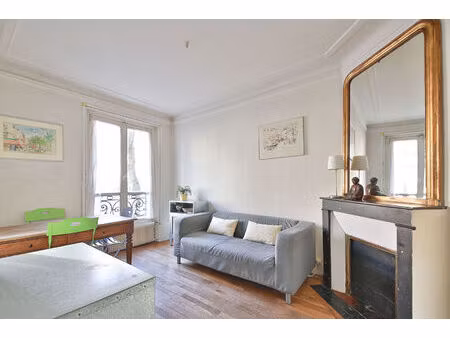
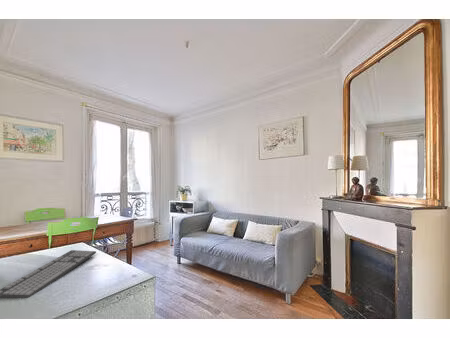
+ keyboard [0,249,97,299]
